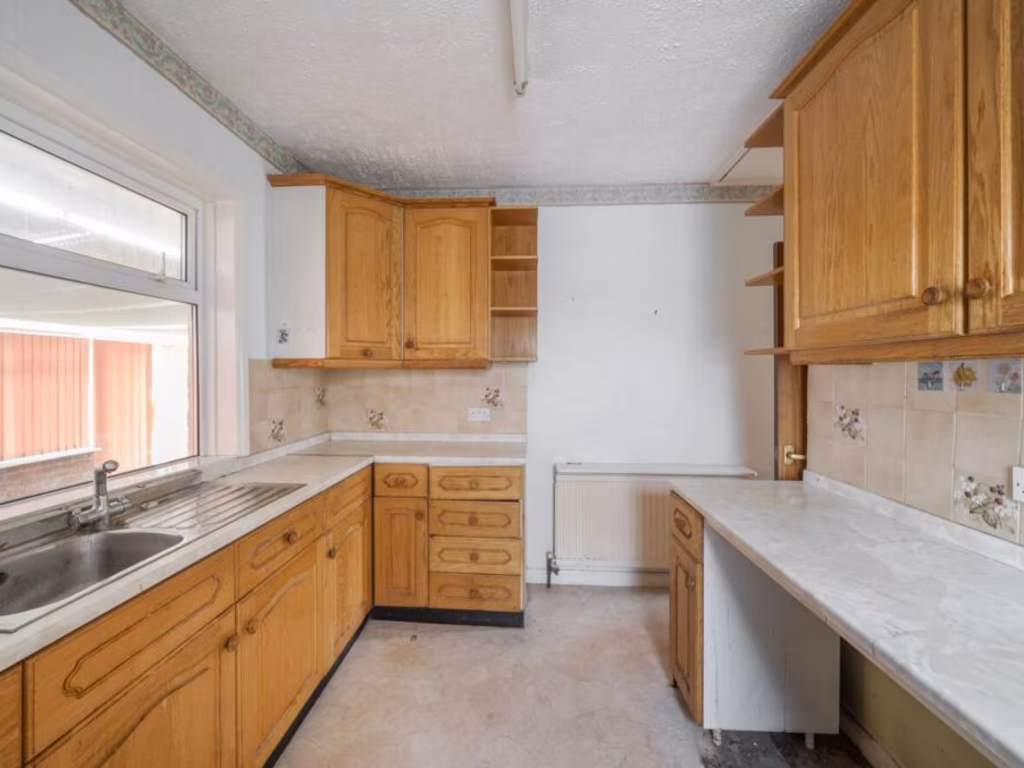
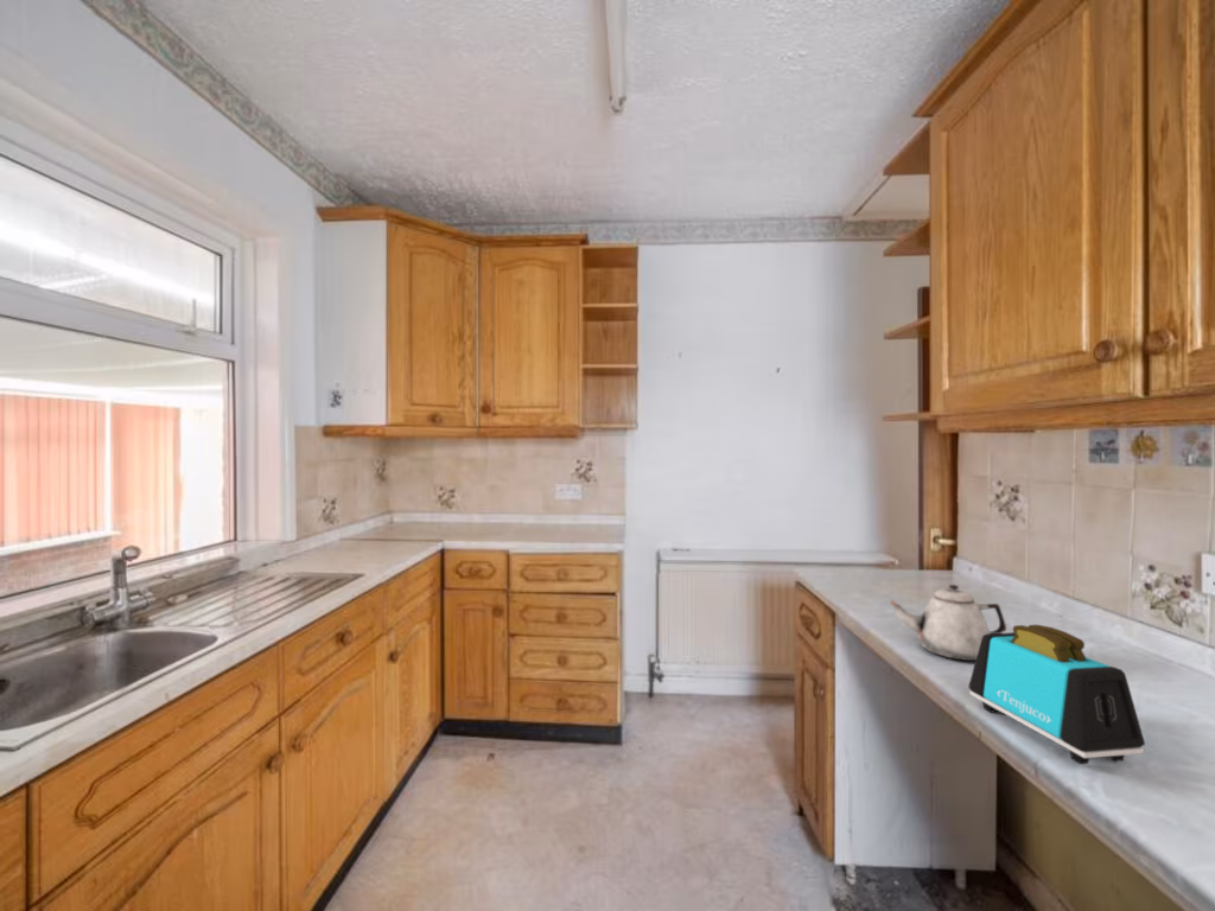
+ toaster [968,624,1146,765]
+ teapot [889,584,1007,662]
